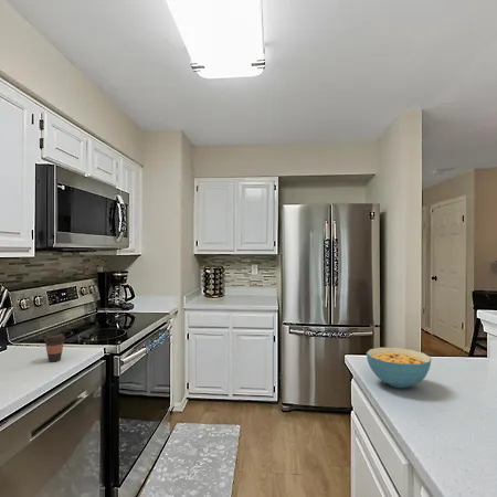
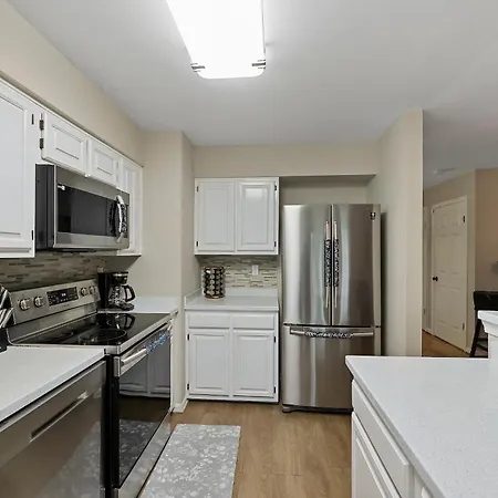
- cereal bowl [366,347,432,389]
- coffee cup [43,334,66,363]
